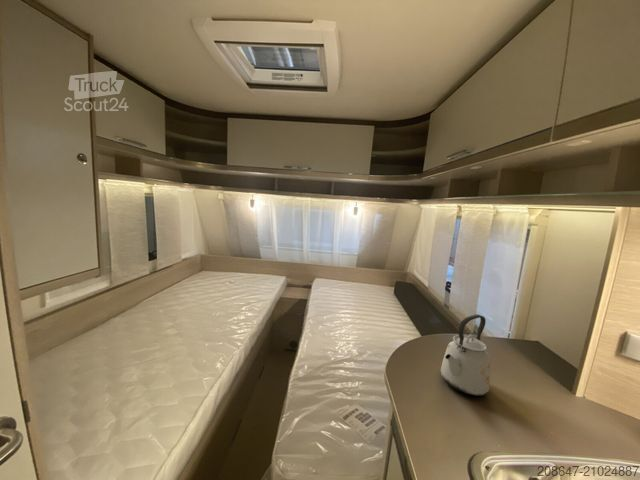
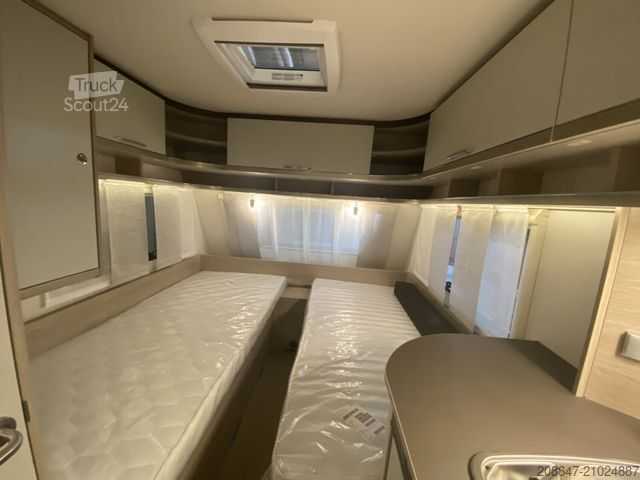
- kettle [440,313,491,397]
